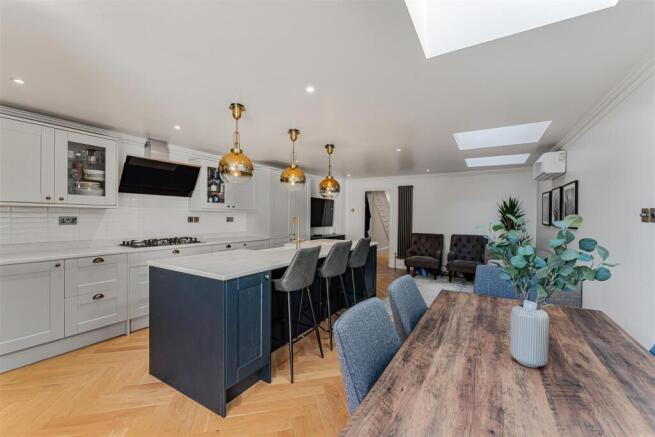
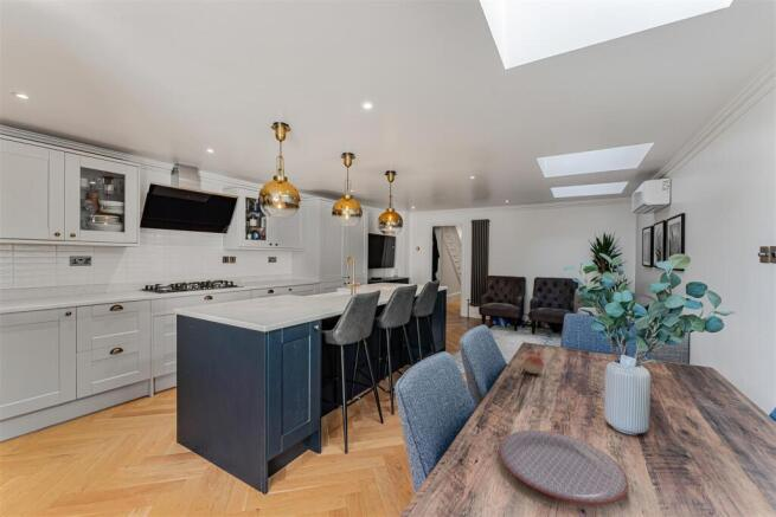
+ fruit [522,354,545,375]
+ plate [498,429,630,505]
